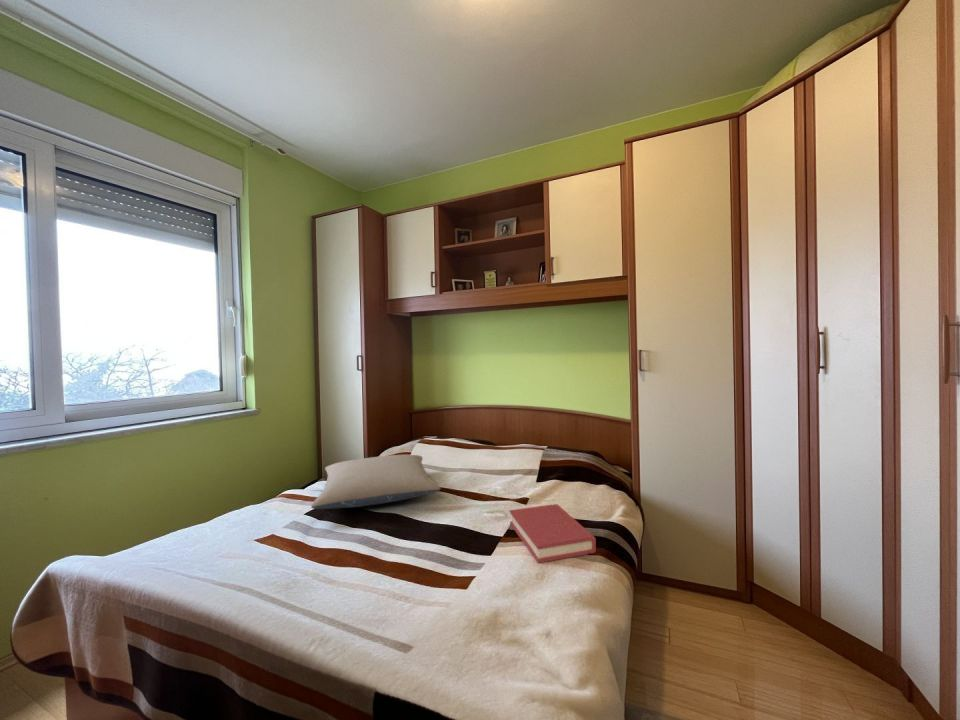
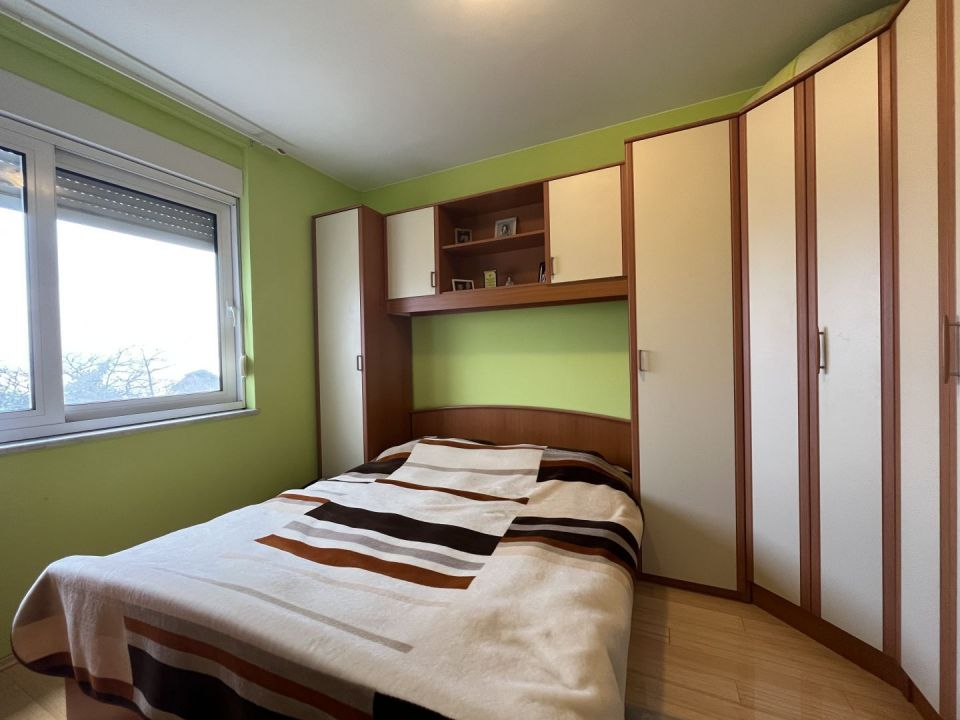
- pillow [310,454,441,510]
- hardback book [509,503,597,564]
